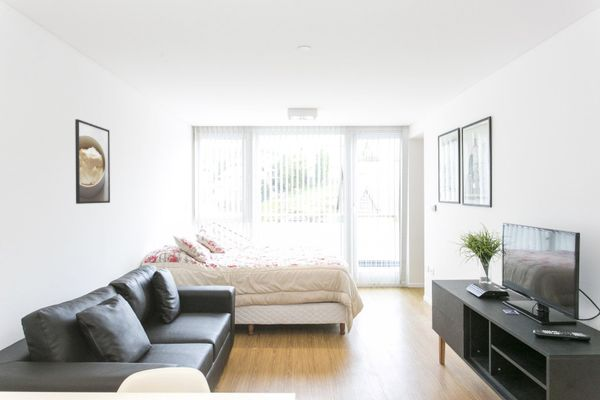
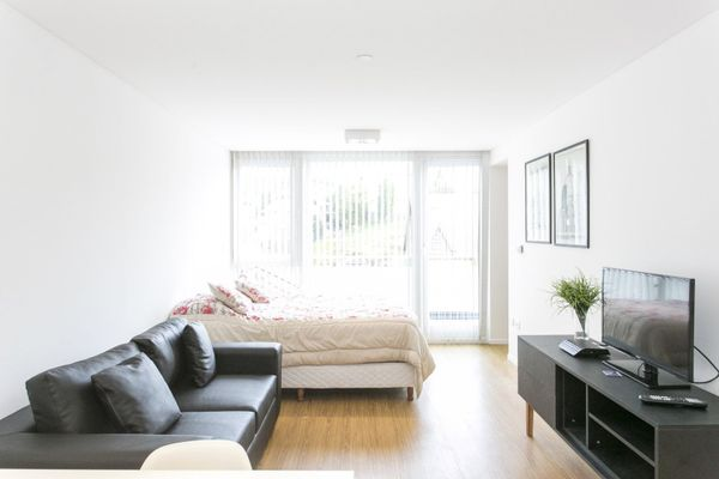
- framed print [74,118,111,205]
